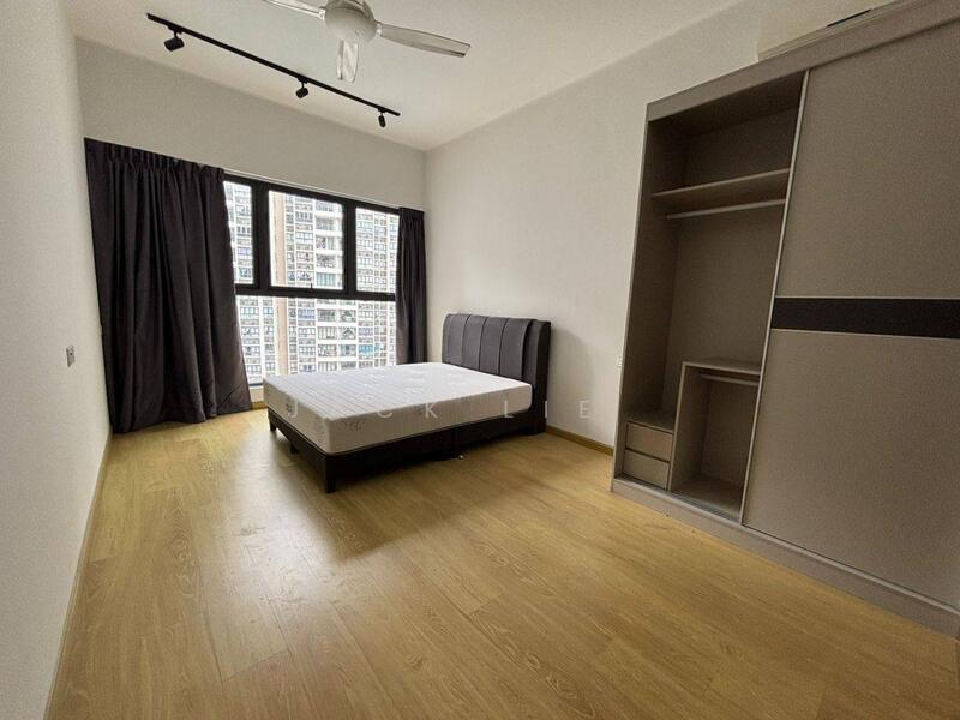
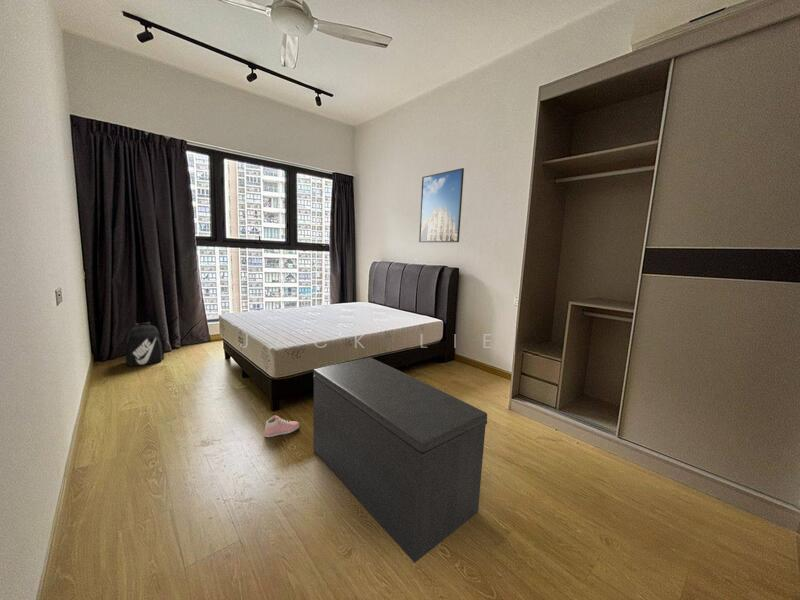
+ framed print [418,167,465,243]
+ sneaker [263,414,300,438]
+ backpack [125,321,165,368]
+ bench [312,357,488,564]
